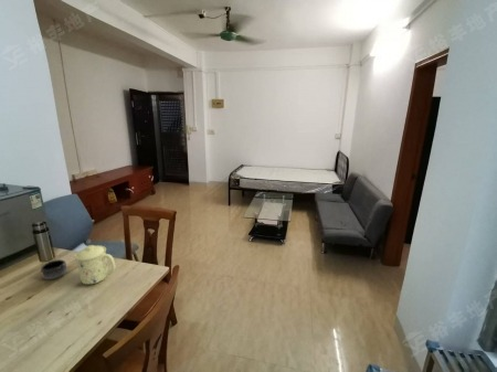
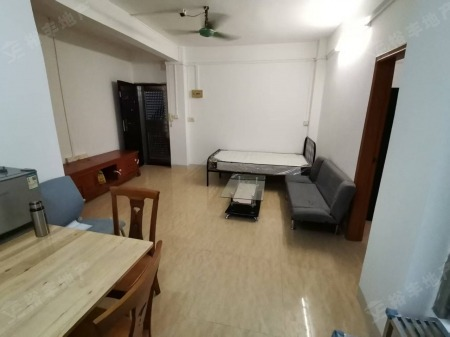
- mug [40,258,68,280]
- mug [73,244,116,285]
